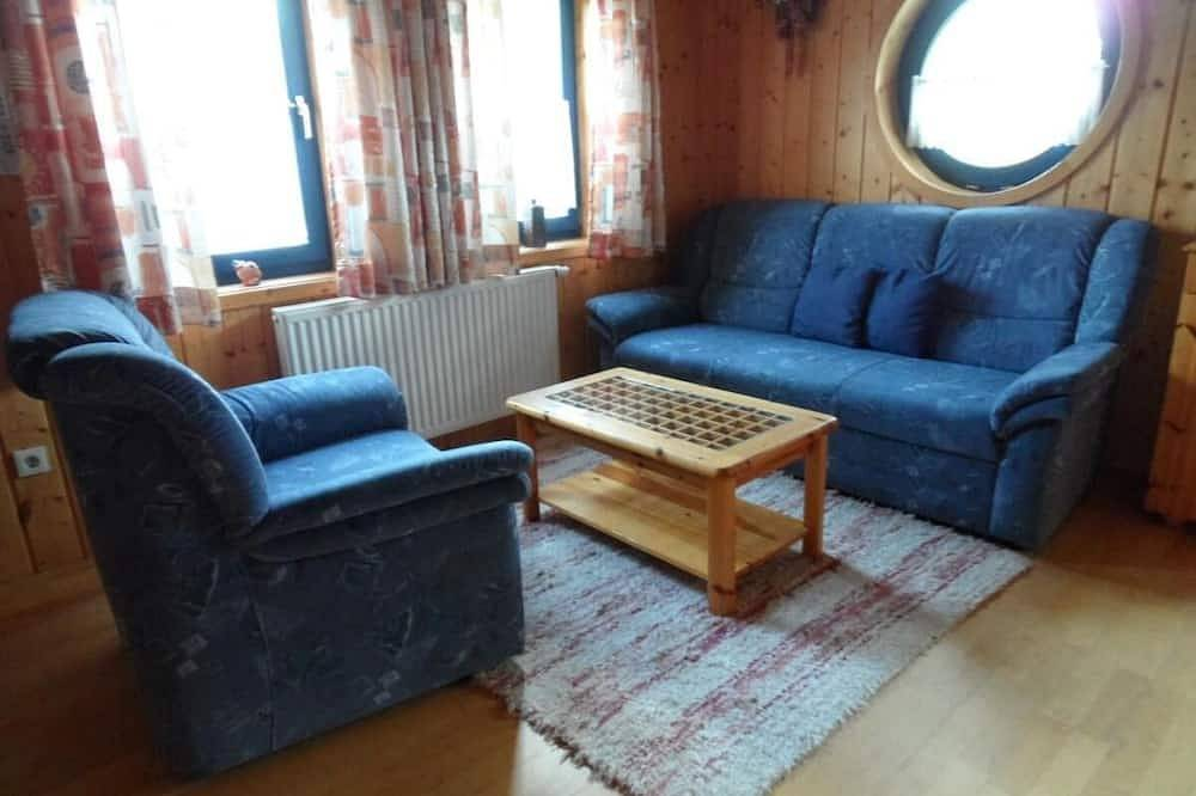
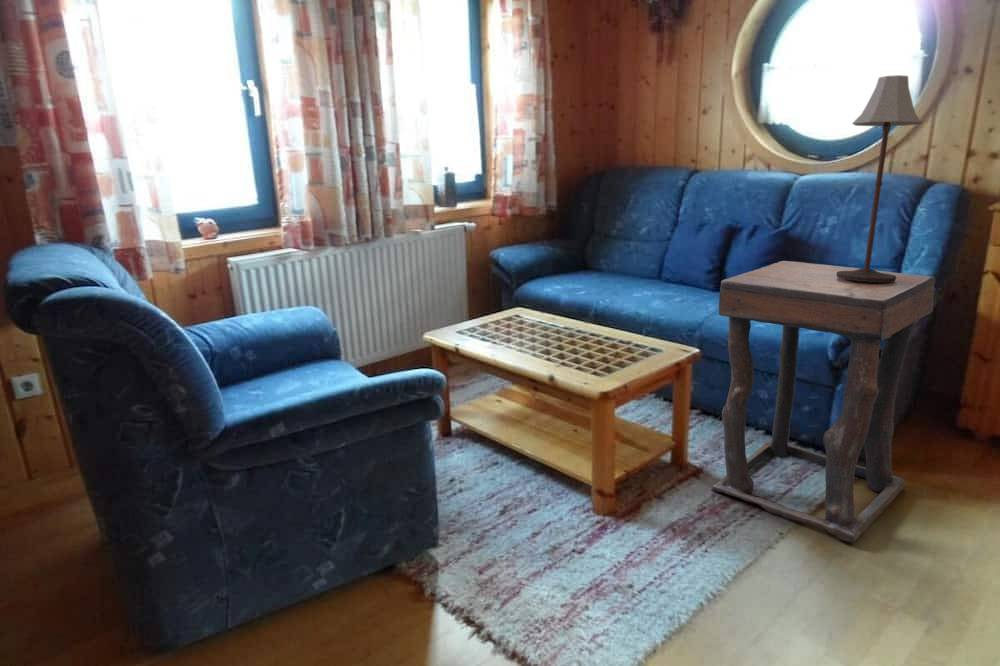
+ table lamp [836,74,924,282]
+ side table [710,260,936,544]
